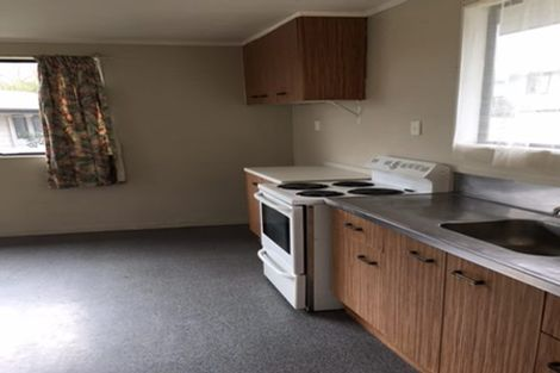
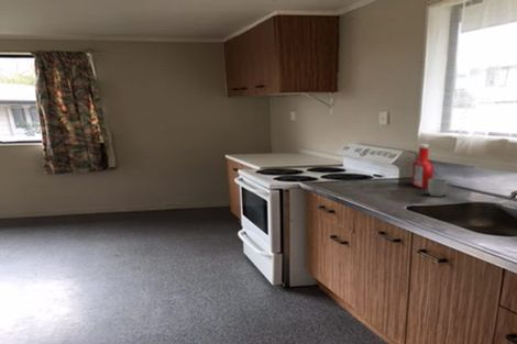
+ soap bottle [411,143,435,190]
+ mug [427,178,452,198]
